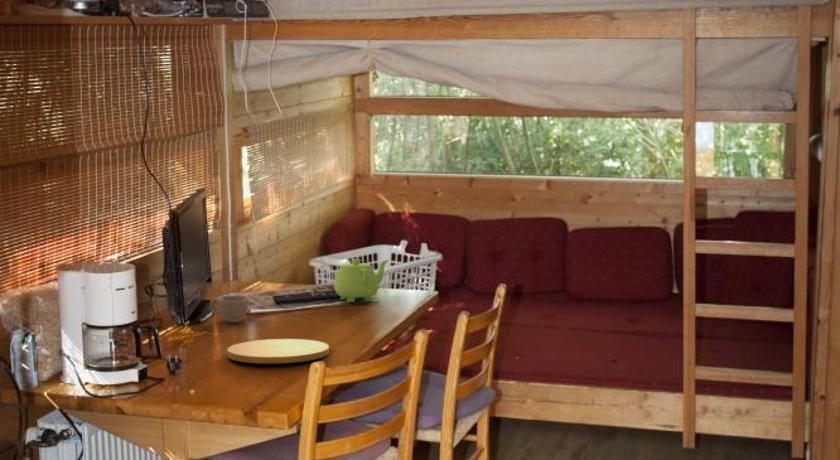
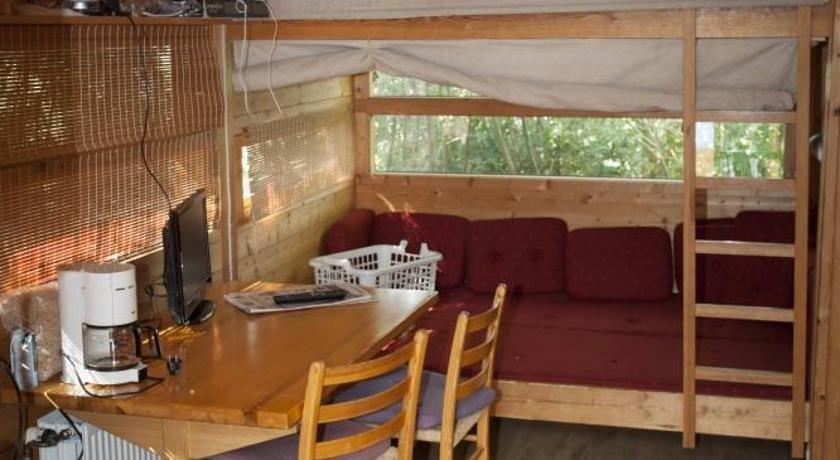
- cup [209,295,251,324]
- teapot [333,258,390,303]
- plate [226,338,330,364]
